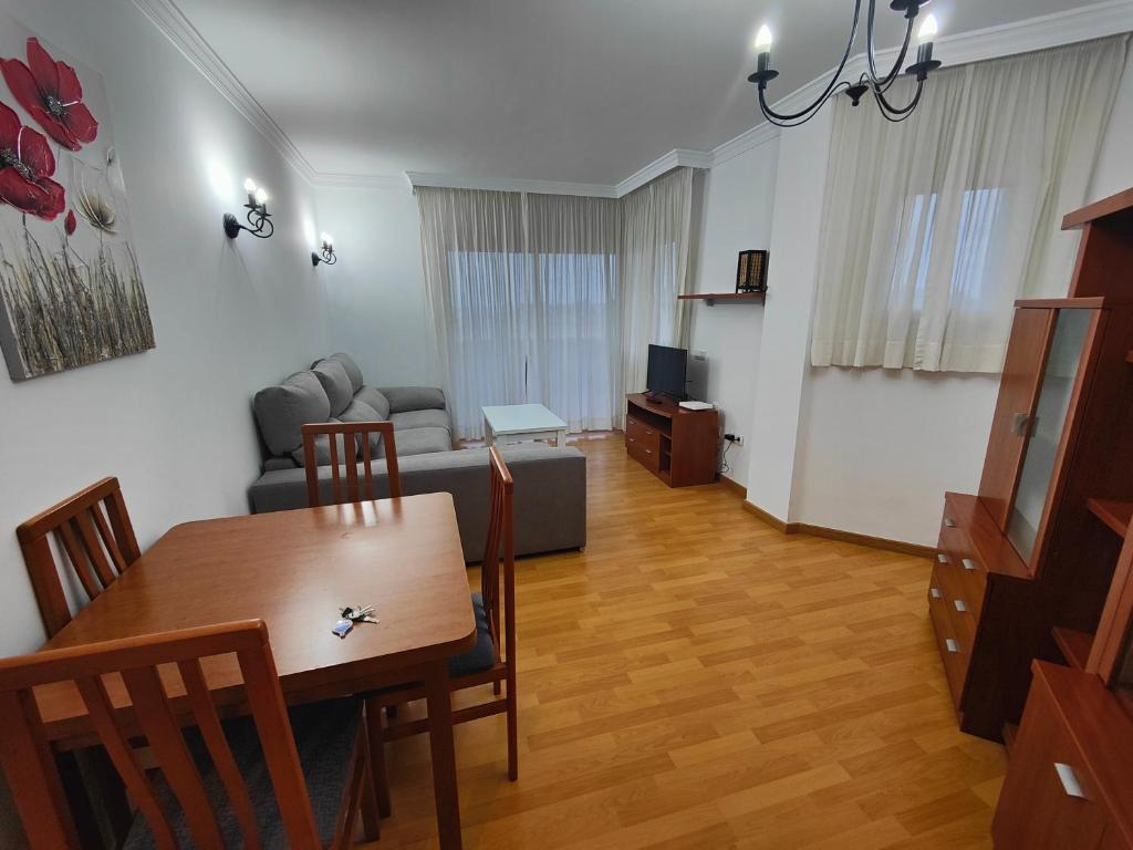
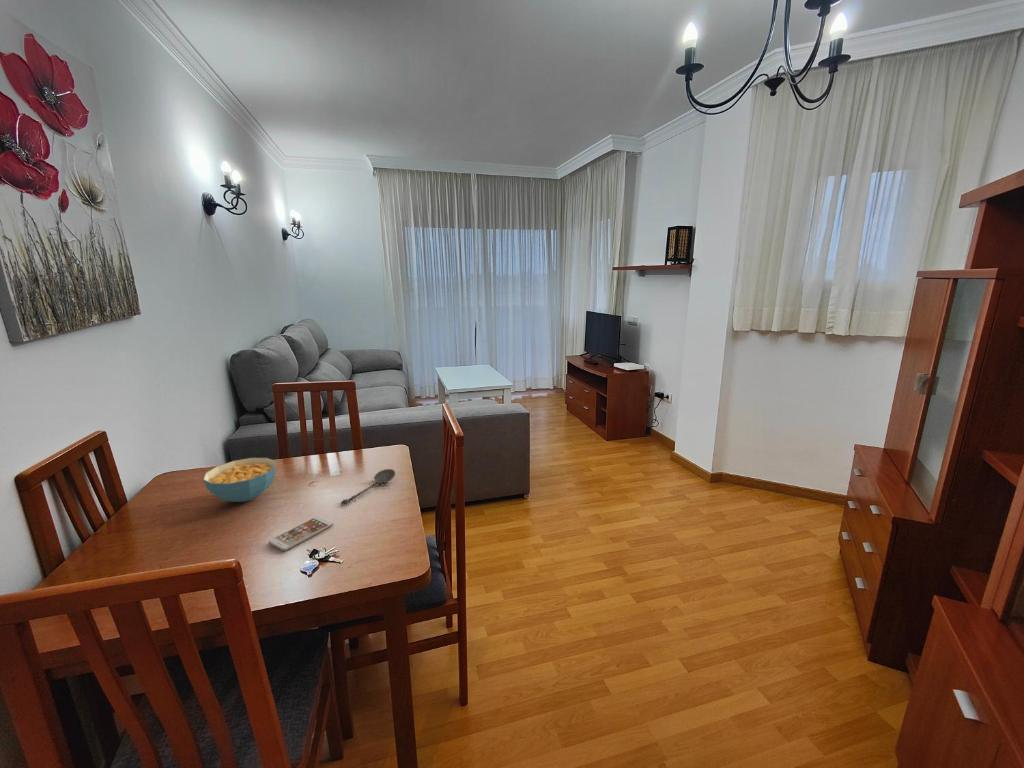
+ smartphone [268,515,334,552]
+ cereal bowl [202,457,276,503]
+ spoon [340,468,396,505]
